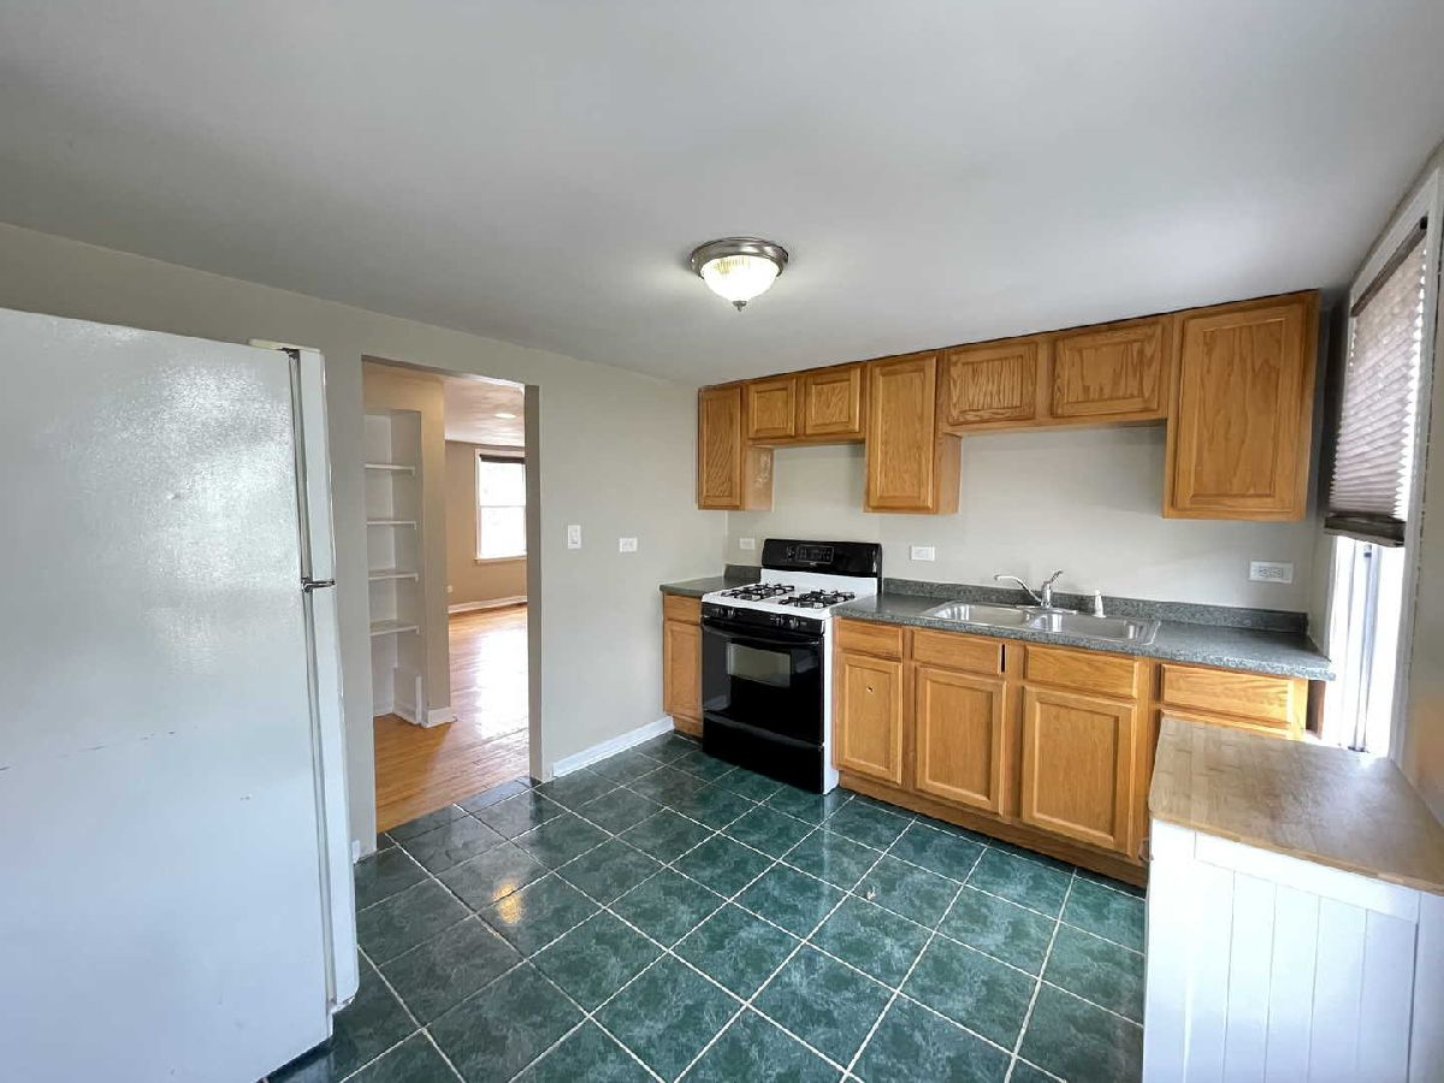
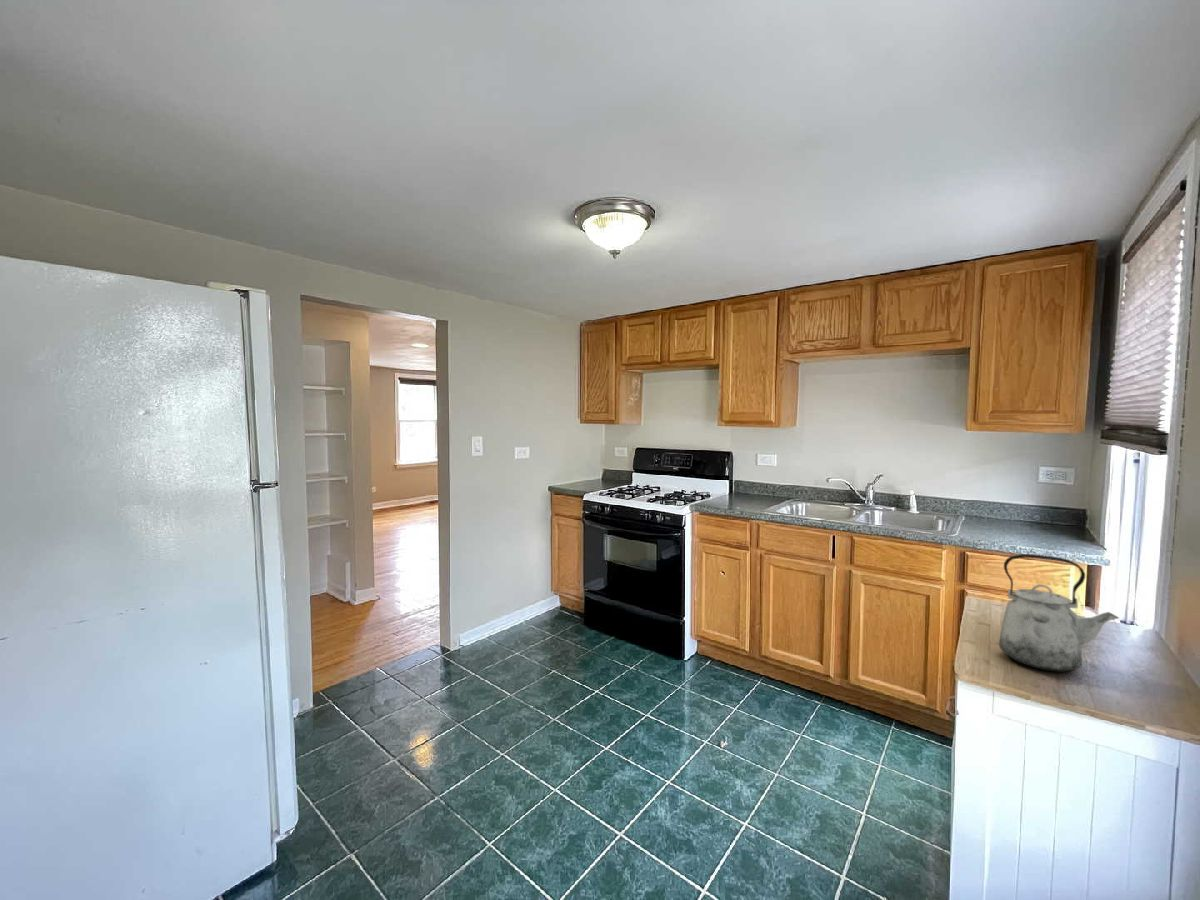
+ kettle [998,553,1120,673]
